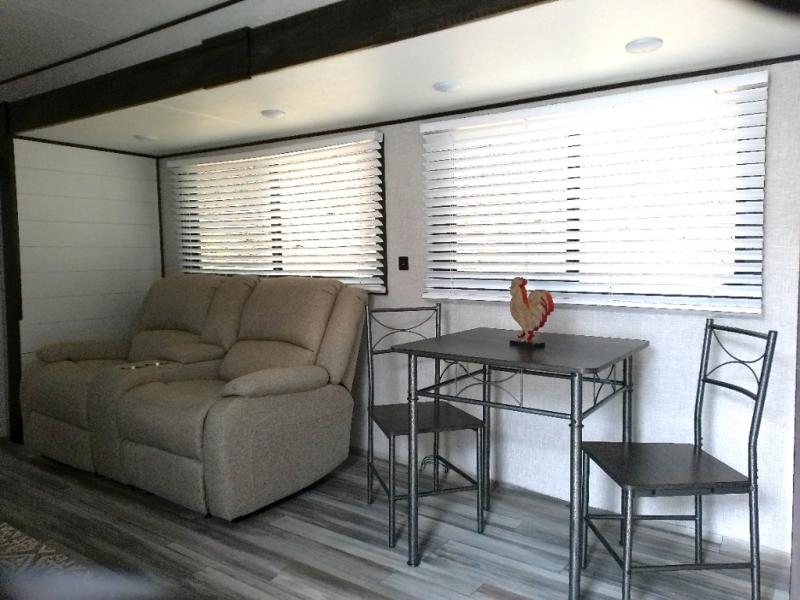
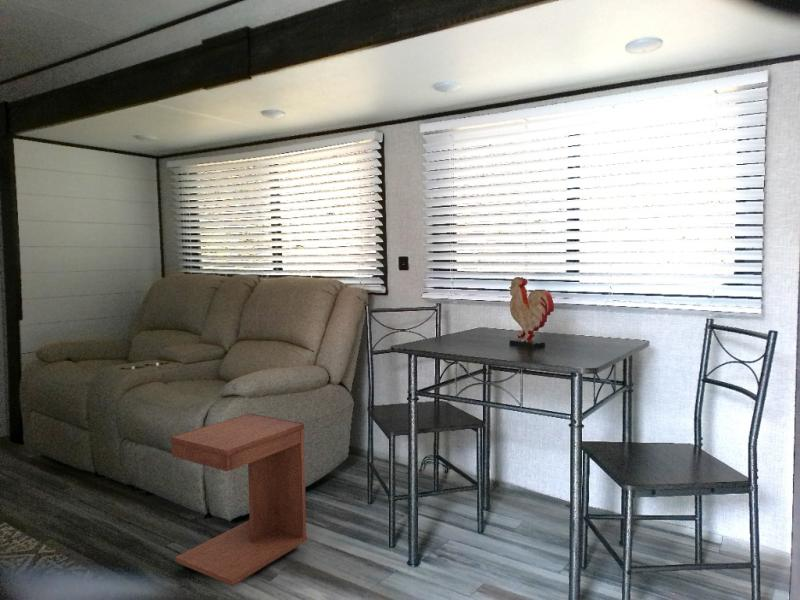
+ side table [169,412,308,587]
